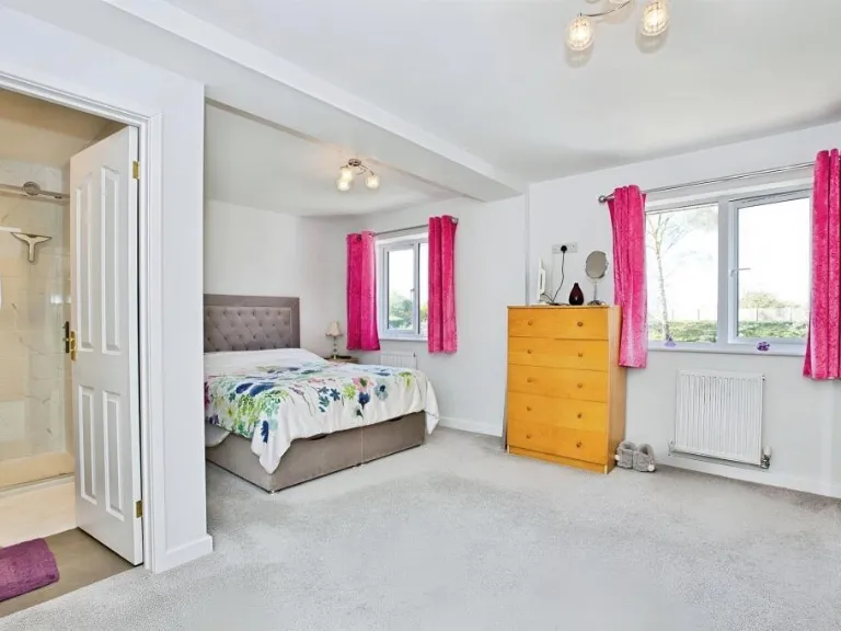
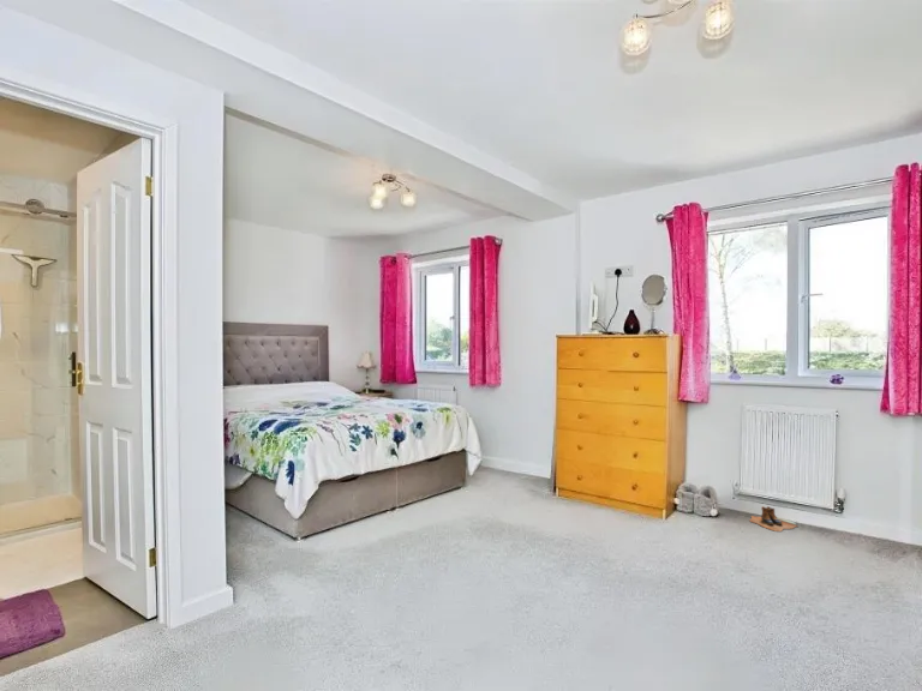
+ boots [748,505,800,533]
